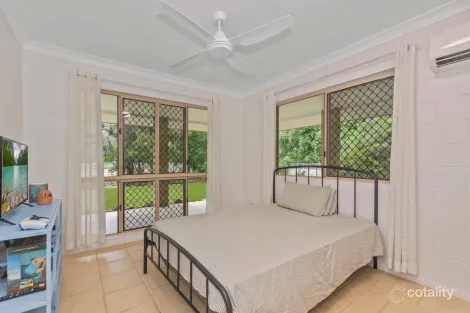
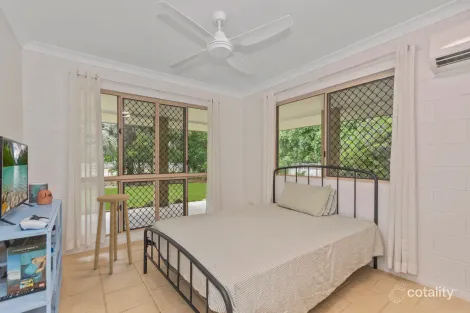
+ stool [93,193,133,275]
